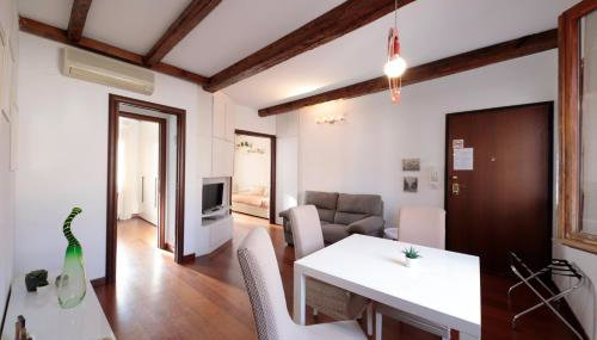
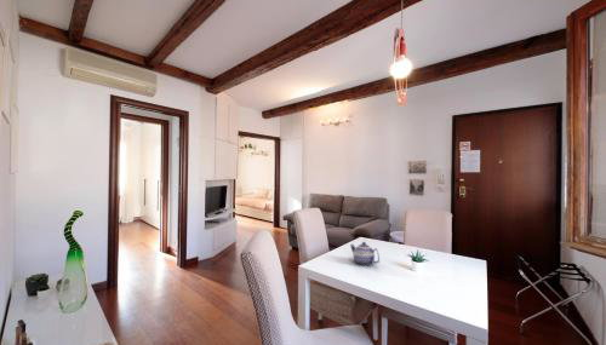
+ teapot [349,241,381,266]
